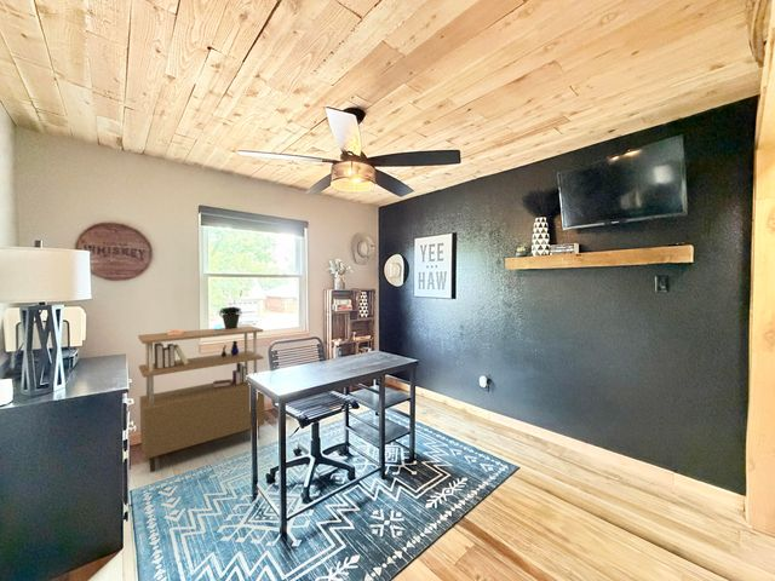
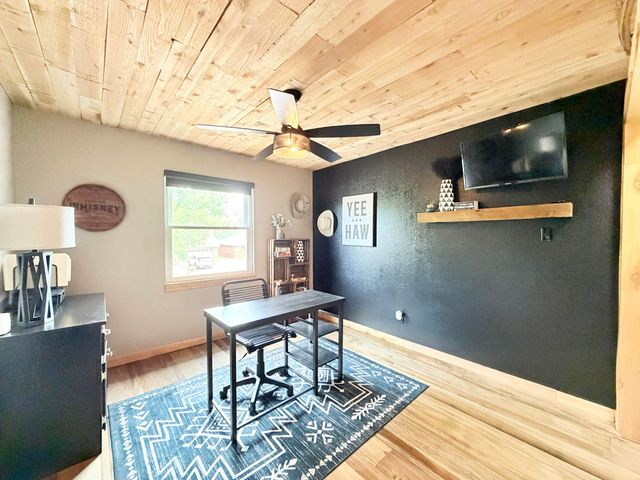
- potted plant [218,289,243,329]
- shelving unit [137,322,265,473]
